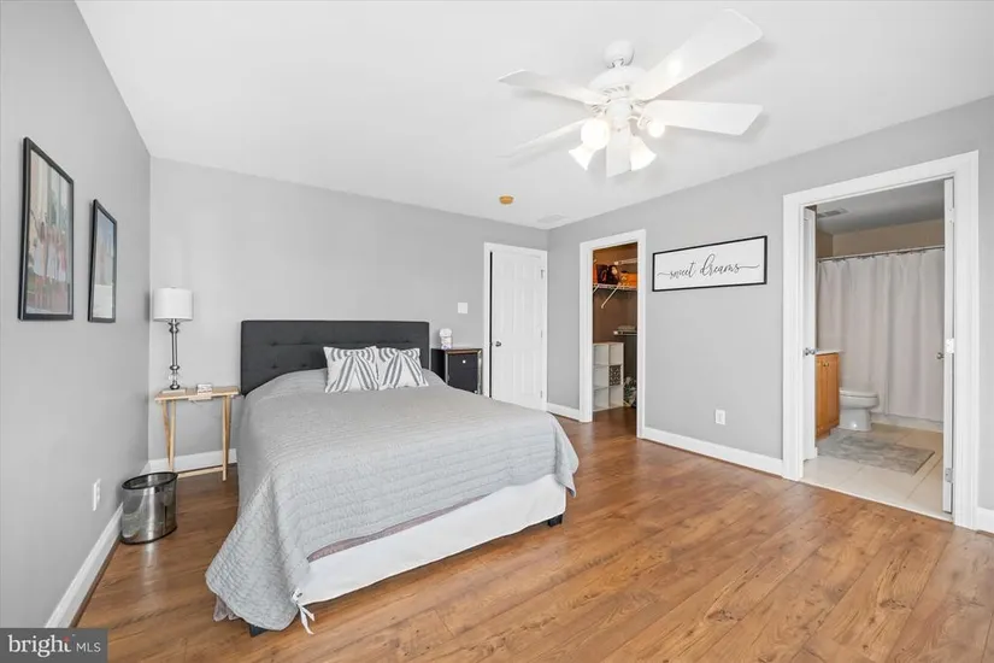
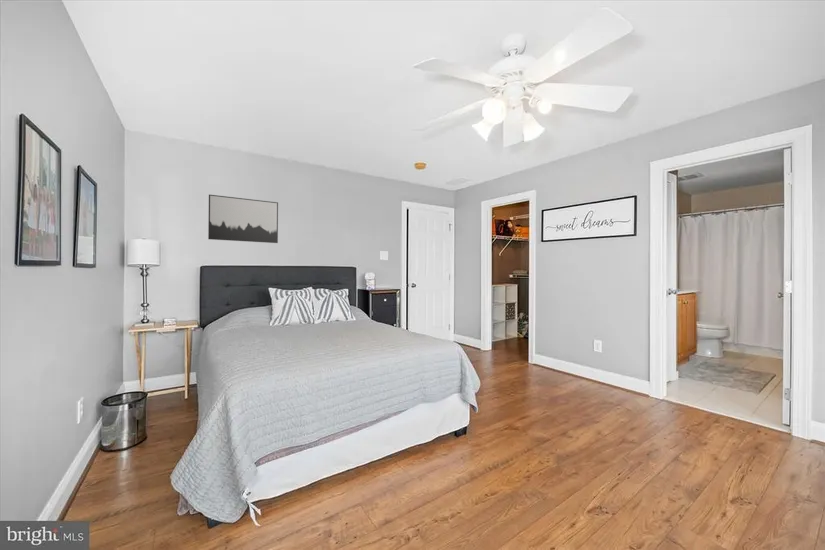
+ wall art [207,194,279,244]
